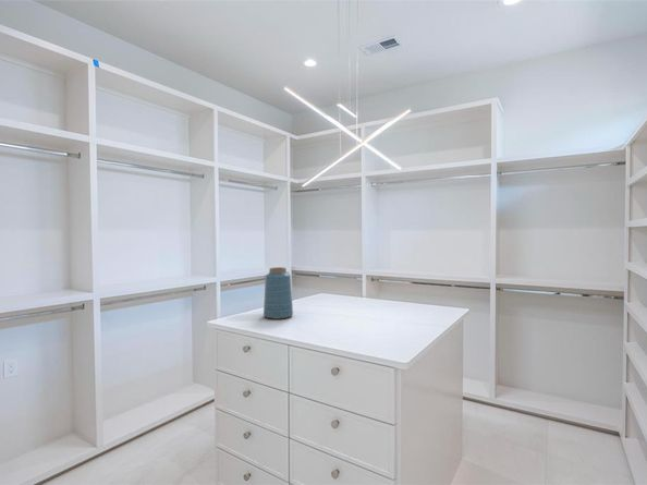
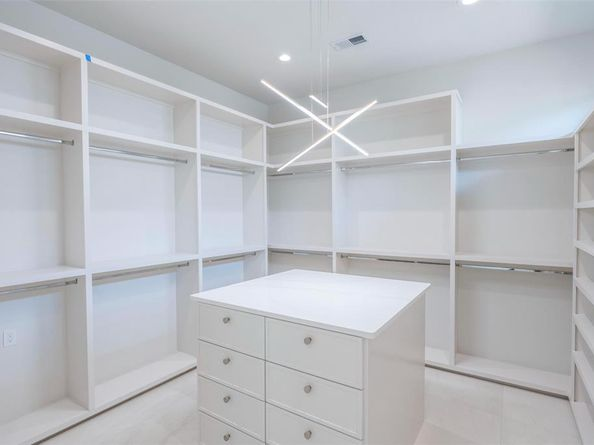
- vase [263,266,294,320]
